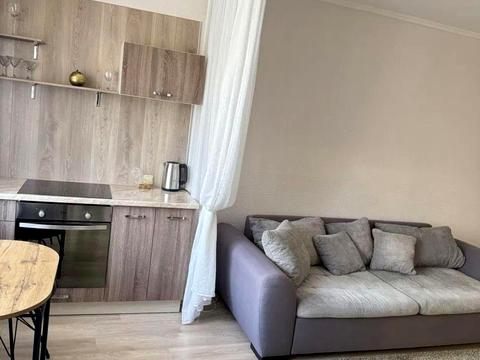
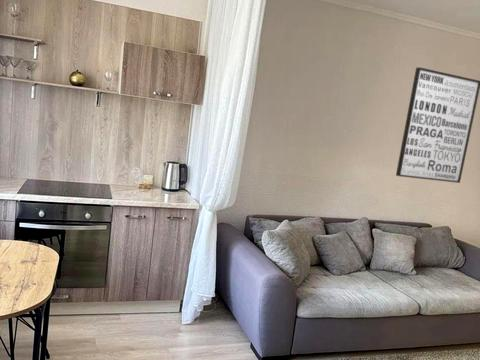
+ wall art [395,66,480,184]
